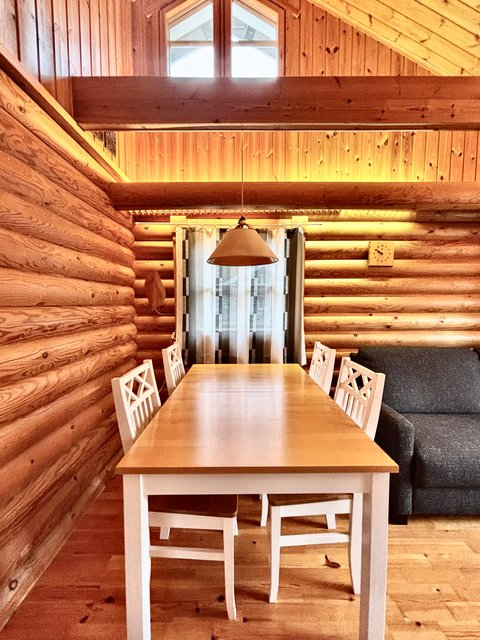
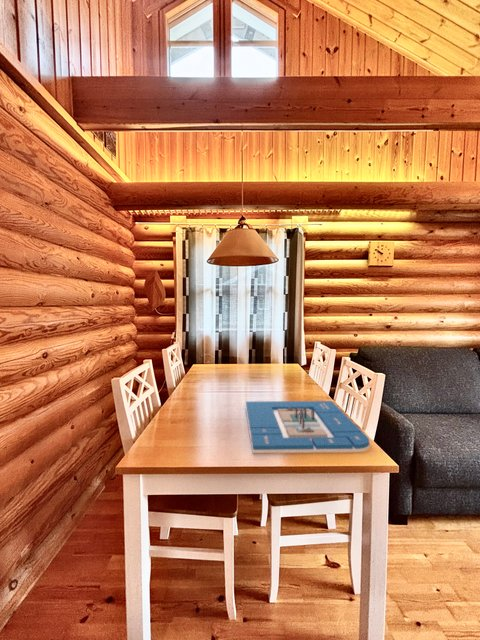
+ architectural model [244,400,371,454]
